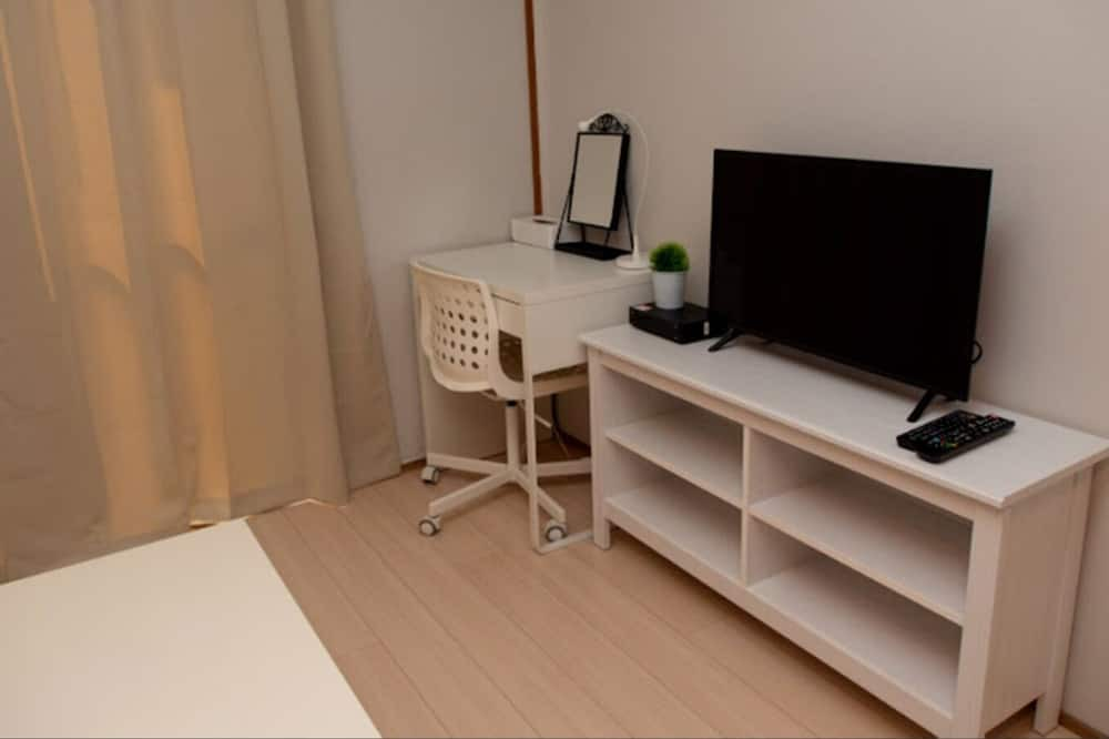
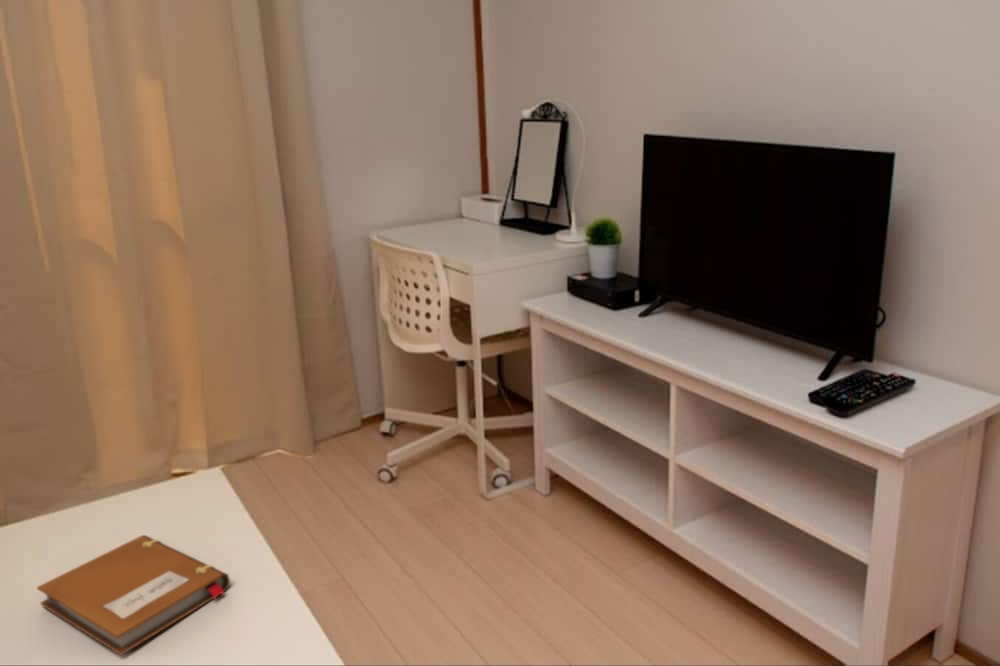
+ notebook [36,534,231,656]
